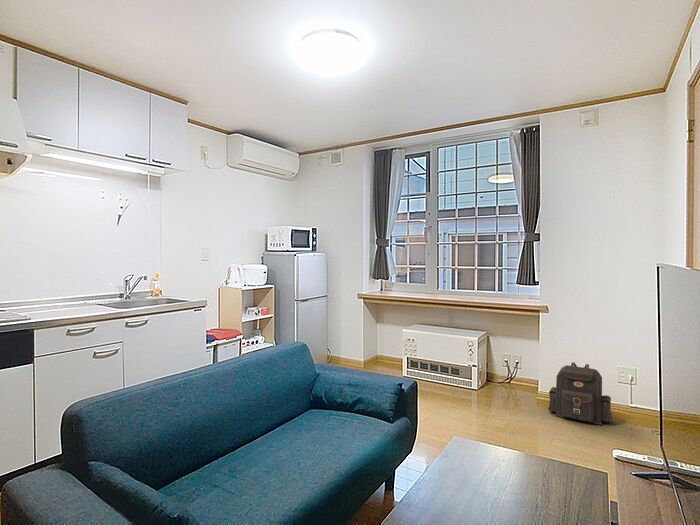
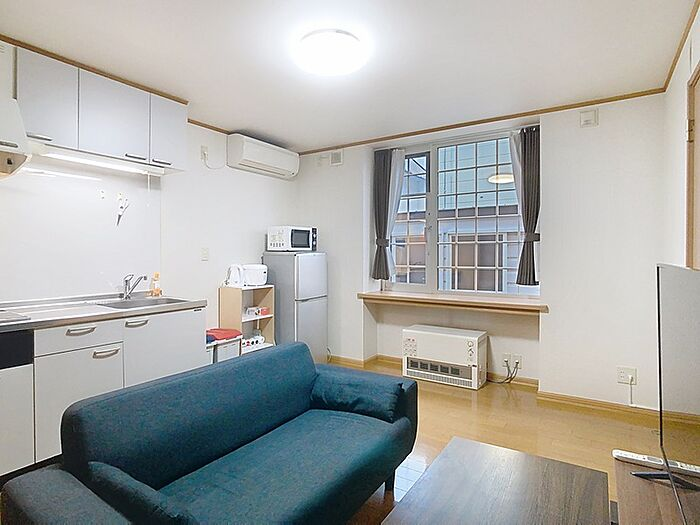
- backpack [547,361,613,426]
